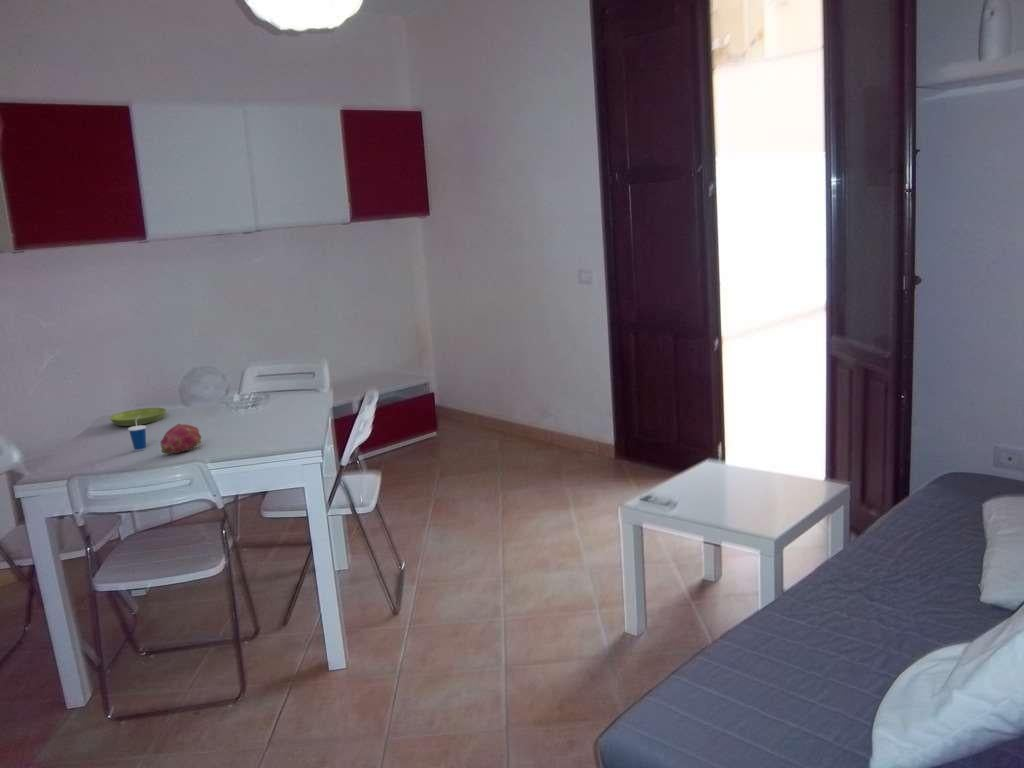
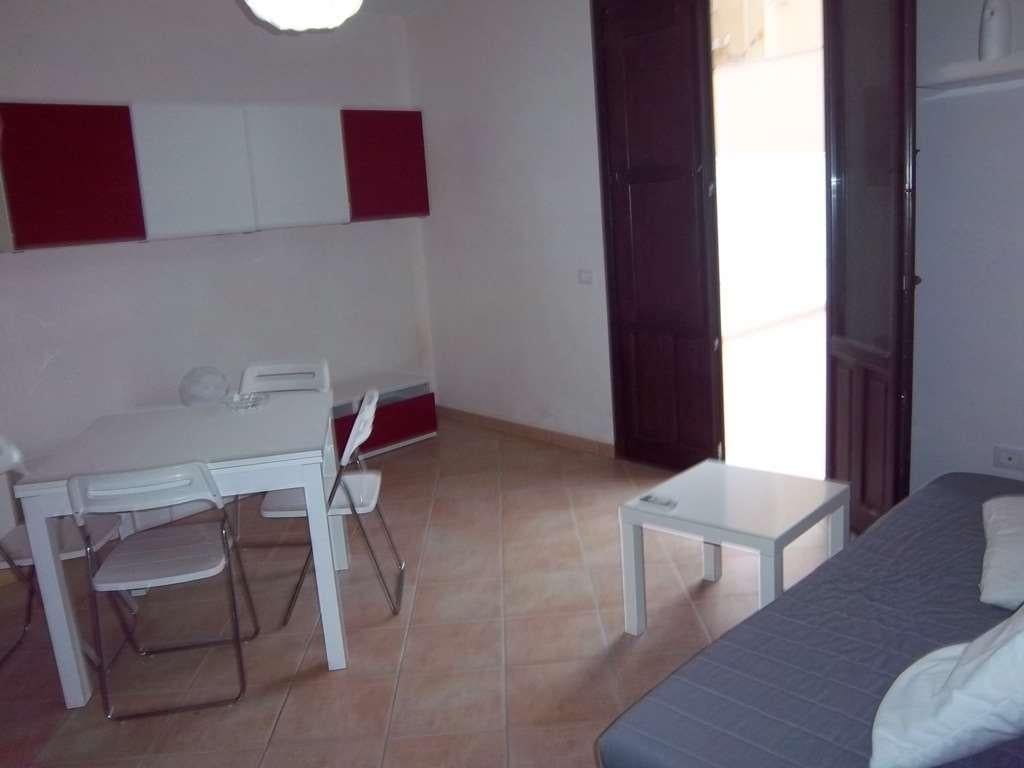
- cup [127,415,147,452]
- fruit [160,423,202,455]
- saucer [109,407,167,427]
